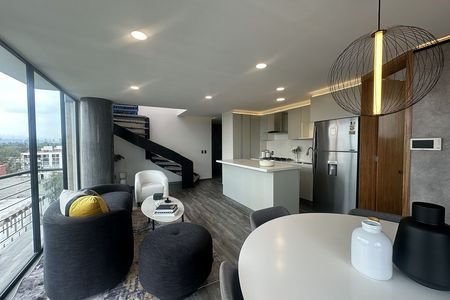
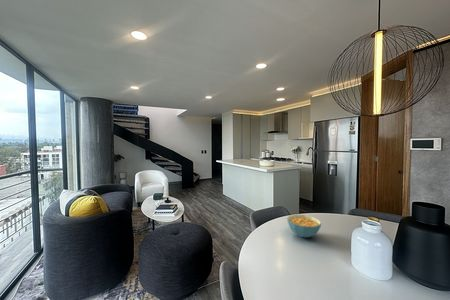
+ cereal bowl [286,213,322,239]
